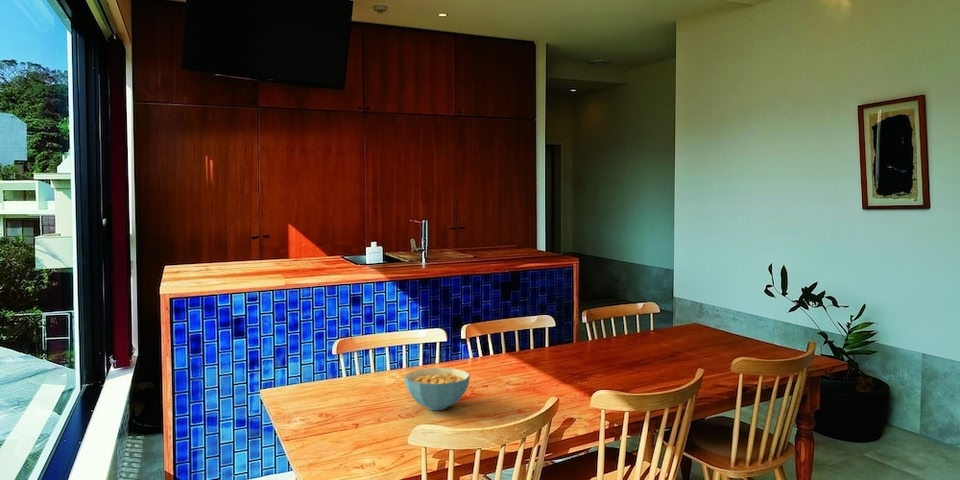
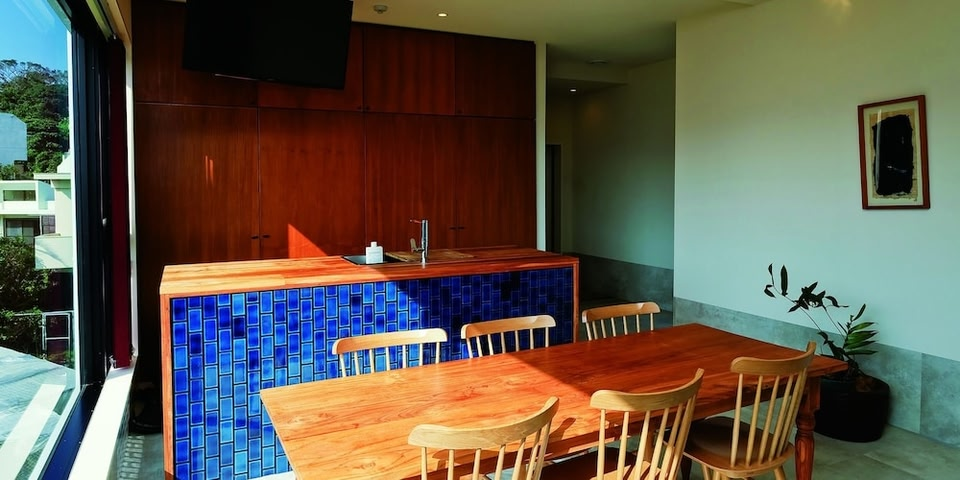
- cereal bowl [403,367,471,411]
